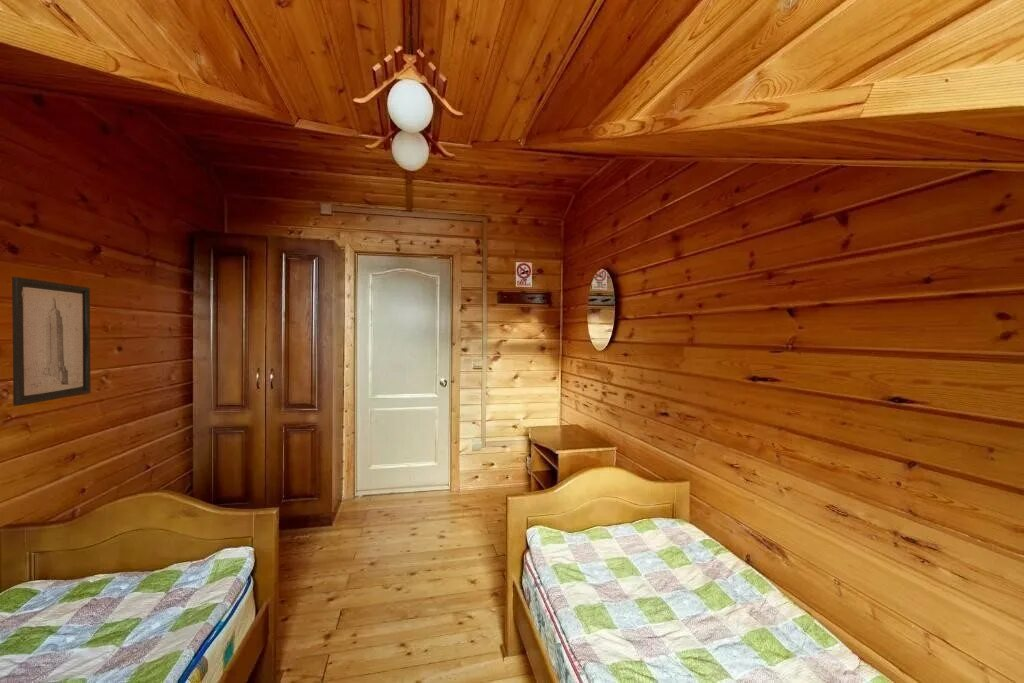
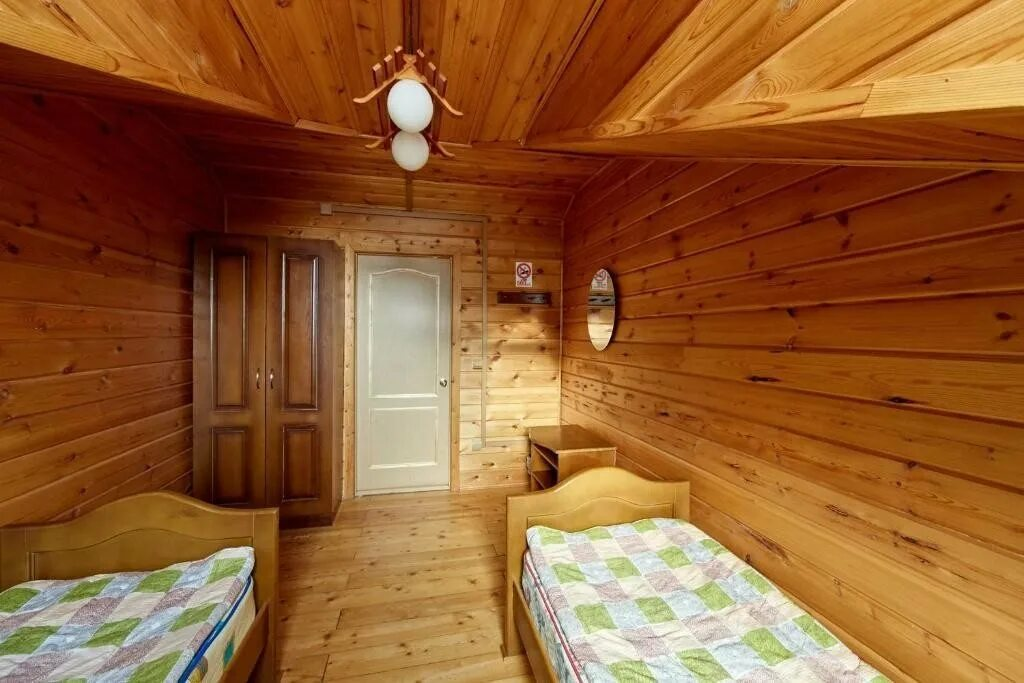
- wall art [11,276,92,407]
